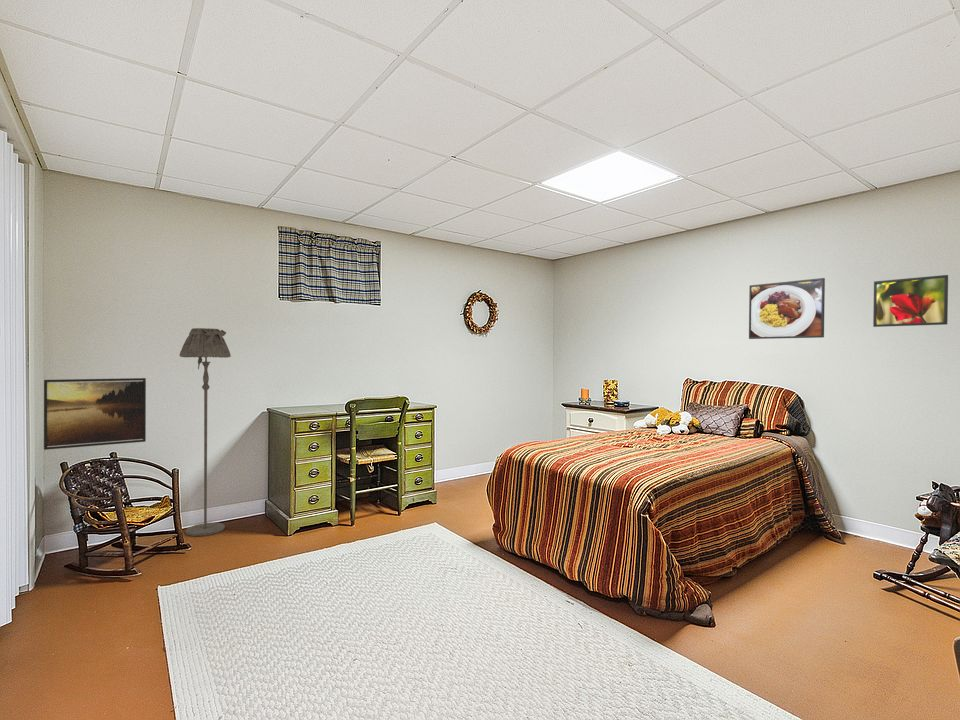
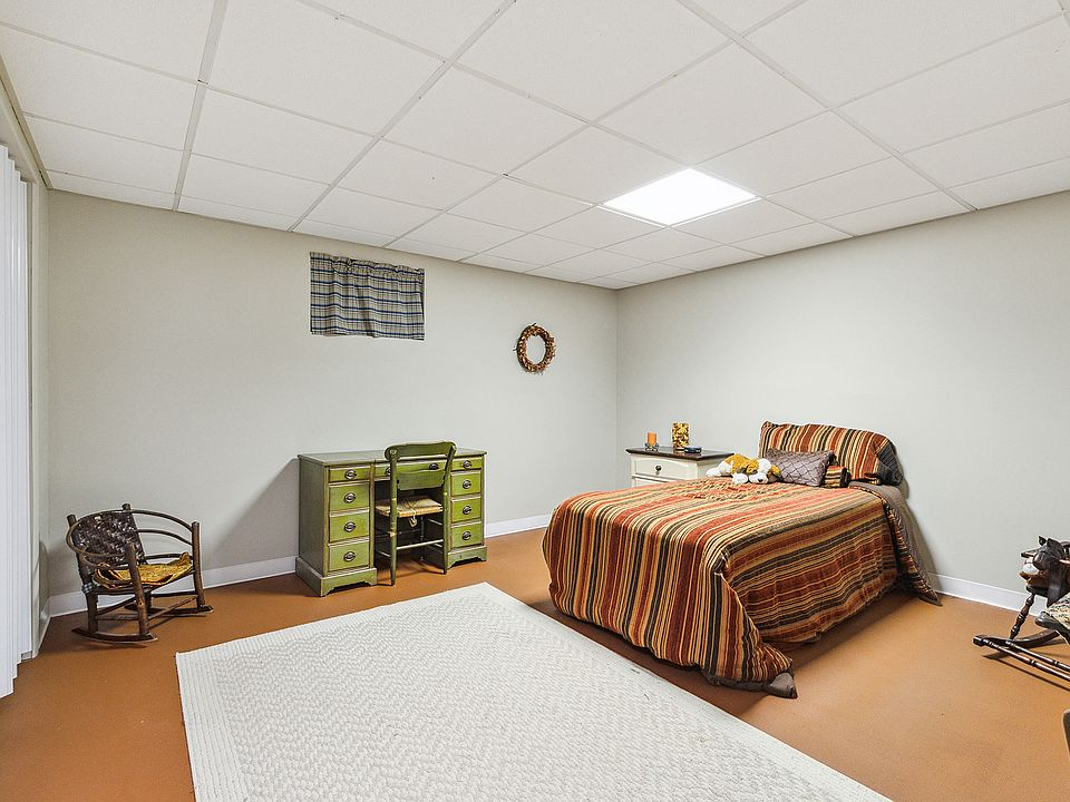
- floor lamp [179,327,232,537]
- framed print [748,277,826,340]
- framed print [872,274,949,328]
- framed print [43,377,147,451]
